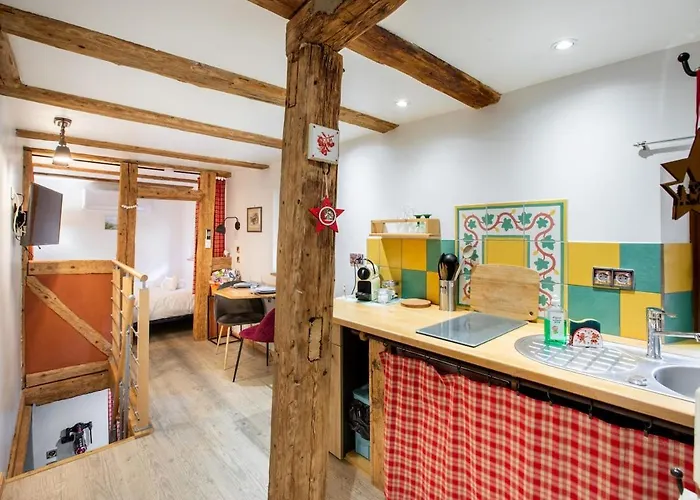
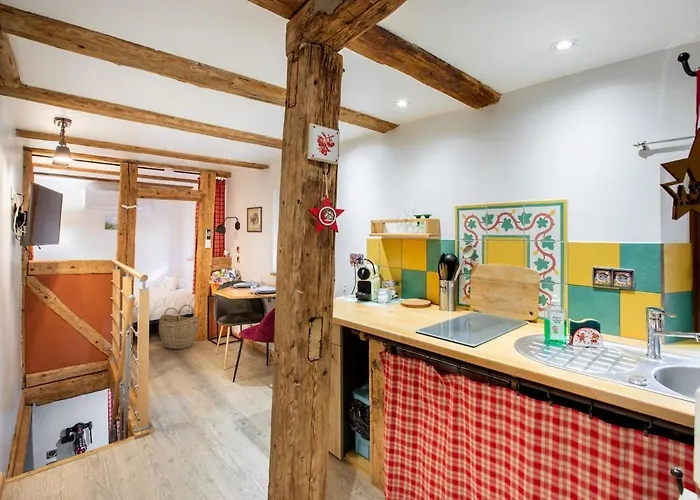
+ woven basket [158,304,200,350]
